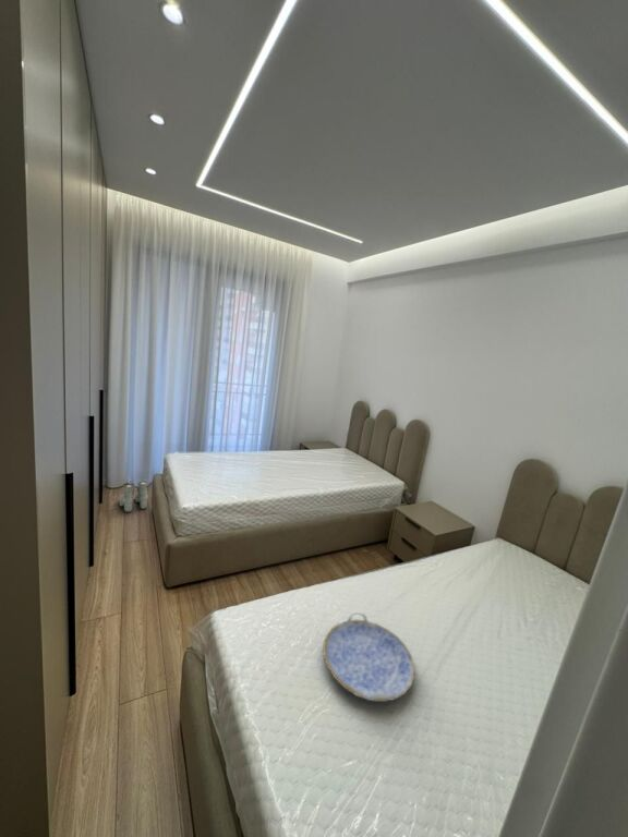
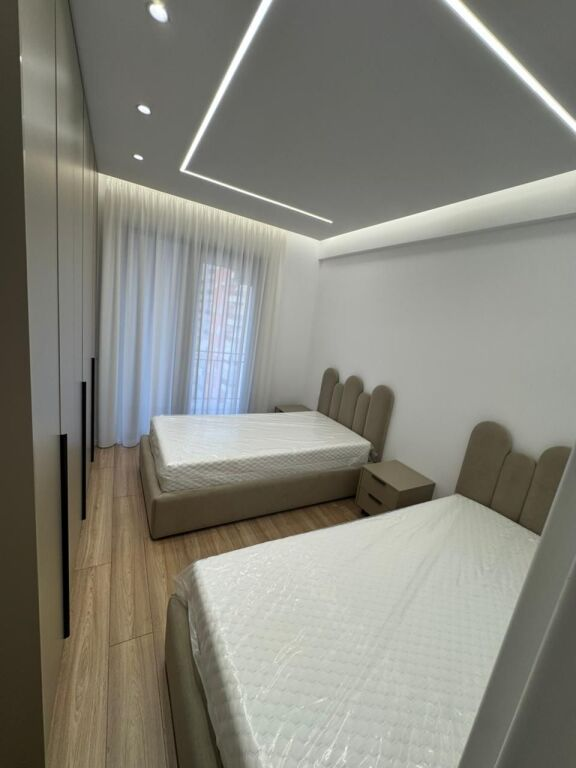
- serving tray [322,611,415,703]
- boots [119,481,149,513]
